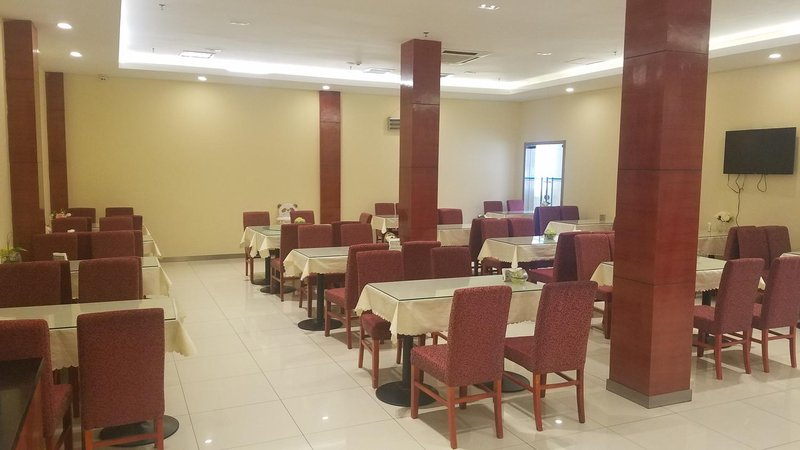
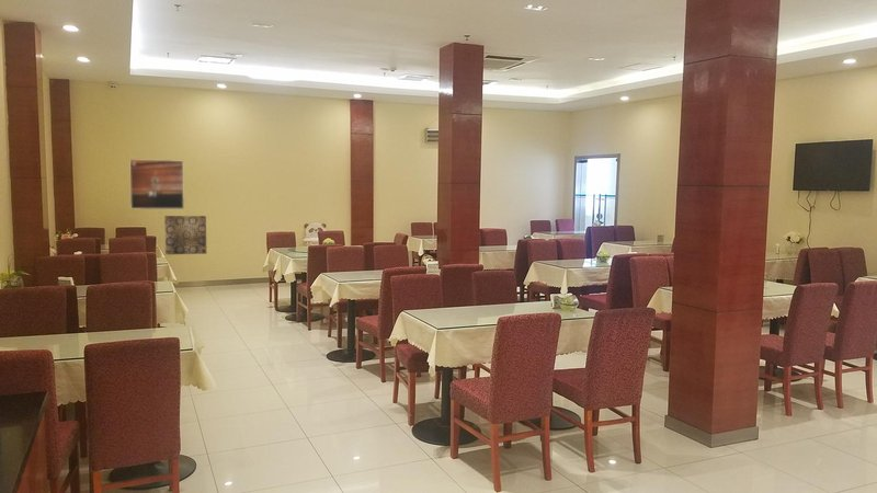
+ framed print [129,158,185,210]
+ wall art [163,215,207,255]
